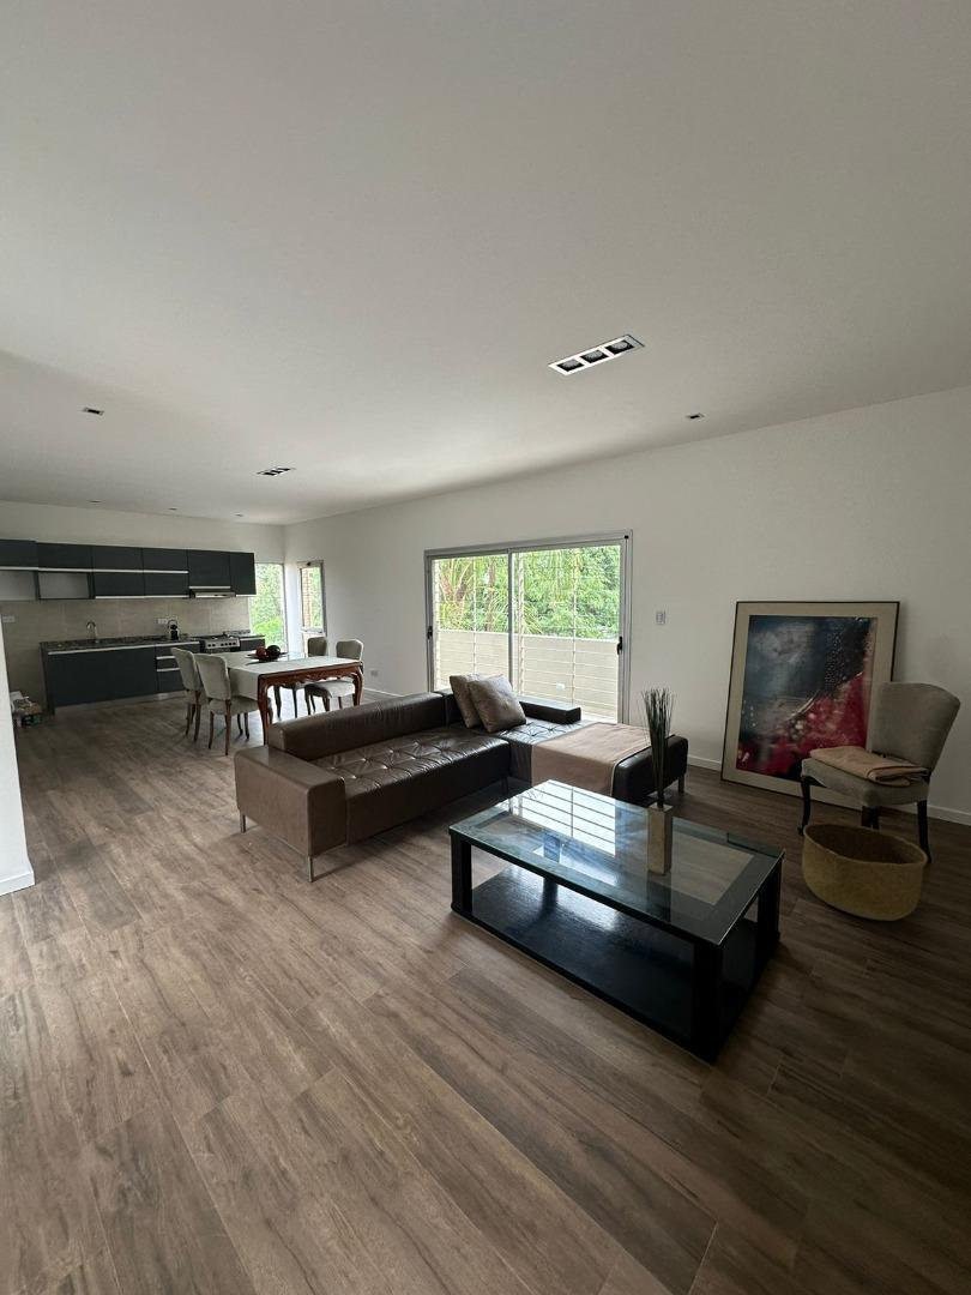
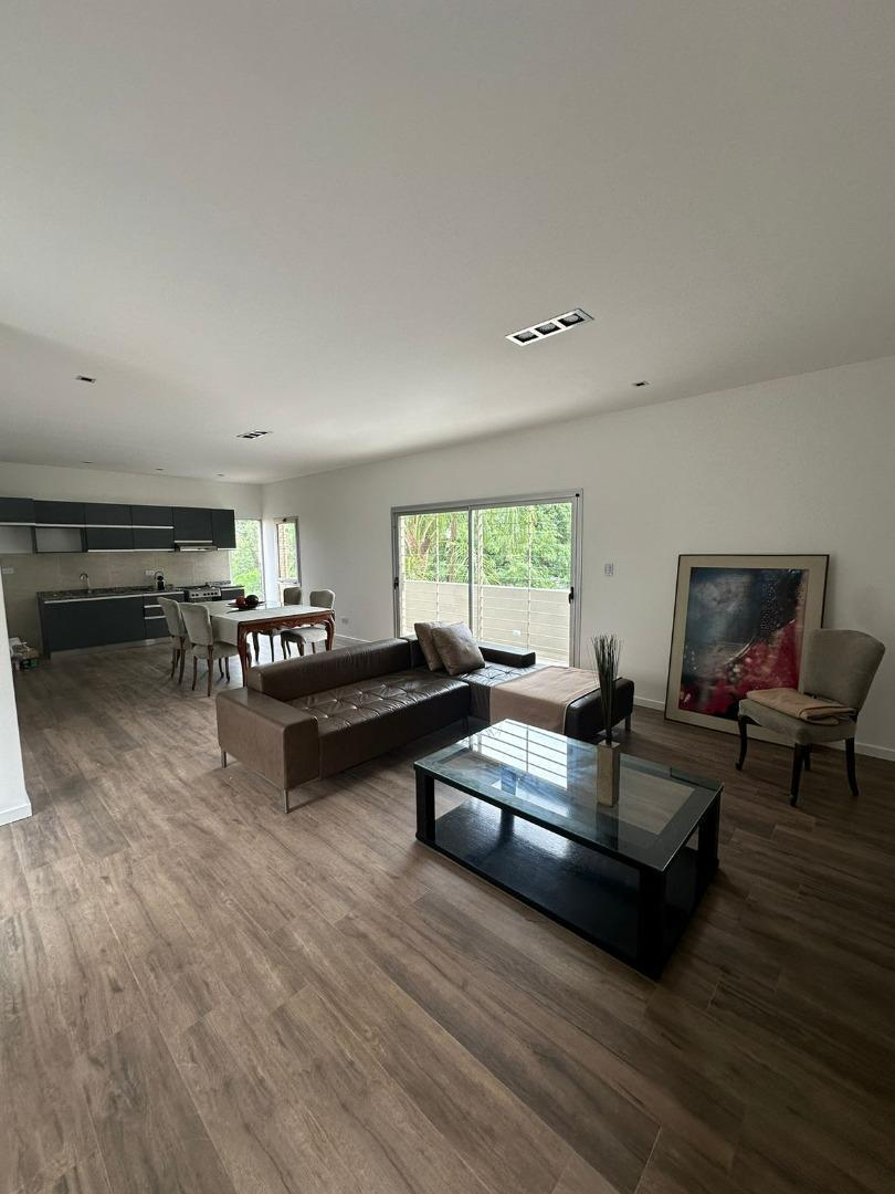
- basket [801,821,929,922]
